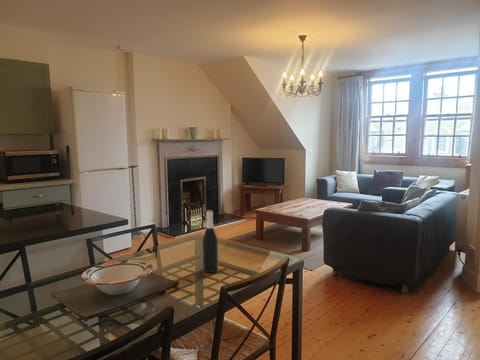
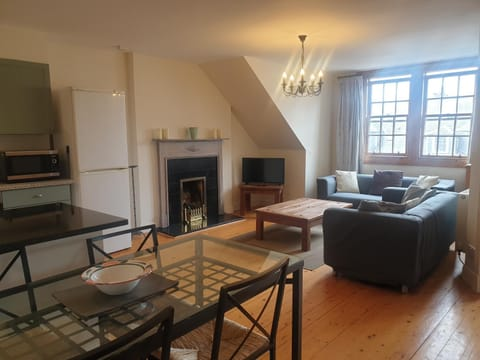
- wine bottle [201,209,219,274]
